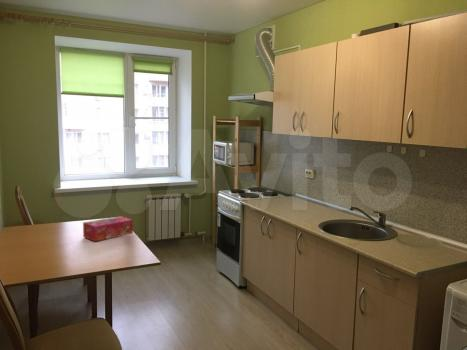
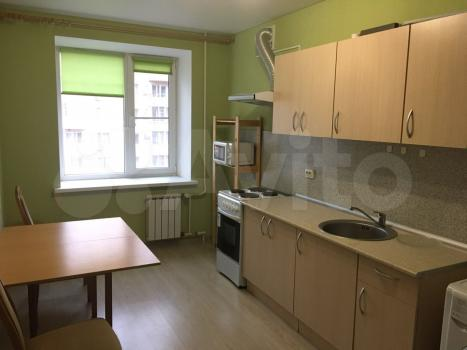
- tissue box [82,215,134,242]
